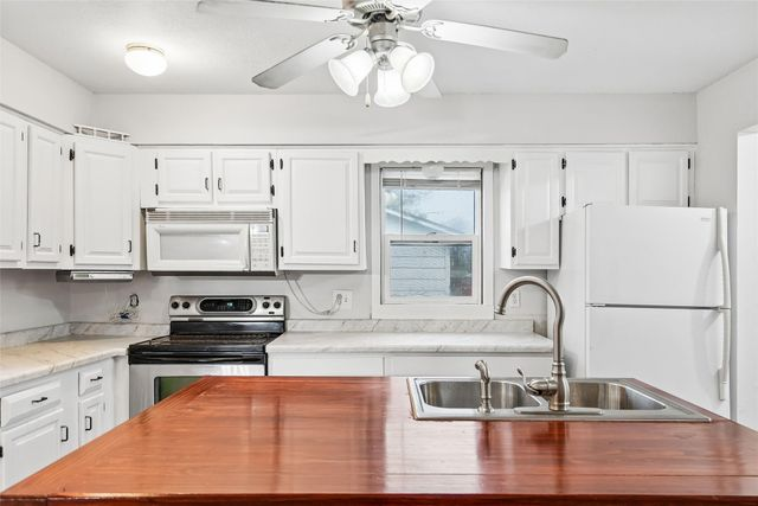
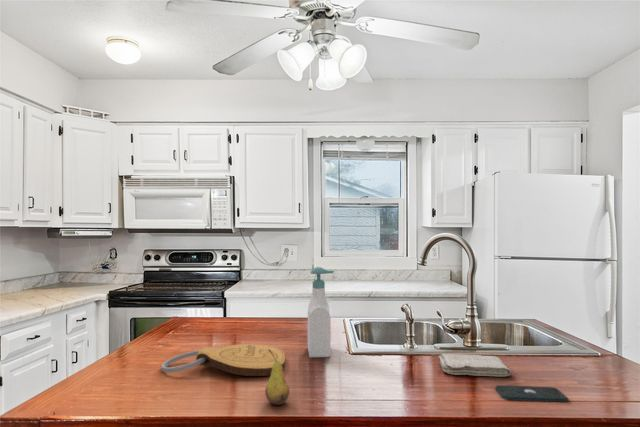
+ washcloth [437,353,512,377]
+ soap bottle [307,266,335,358]
+ fruit [264,350,290,406]
+ smartphone [495,384,569,403]
+ key chain [160,343,286,377]
